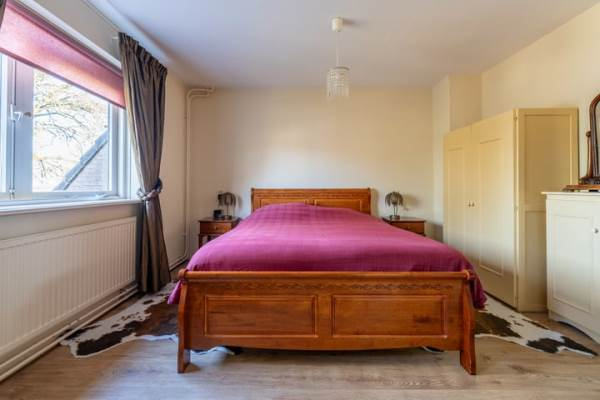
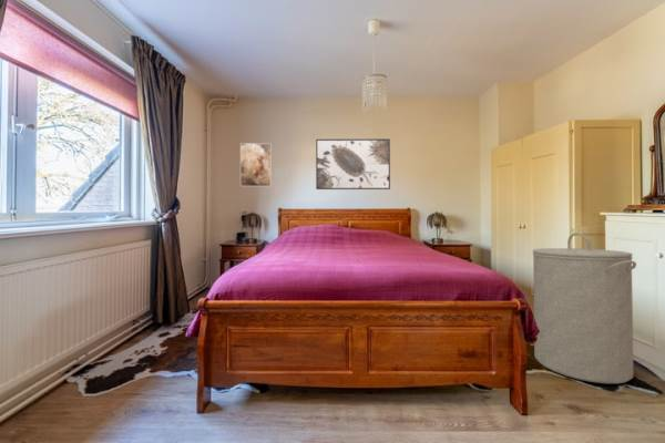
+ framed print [239,142,273,187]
+ laundry hamper [532,231,637,384]
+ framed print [315,137,391,190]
